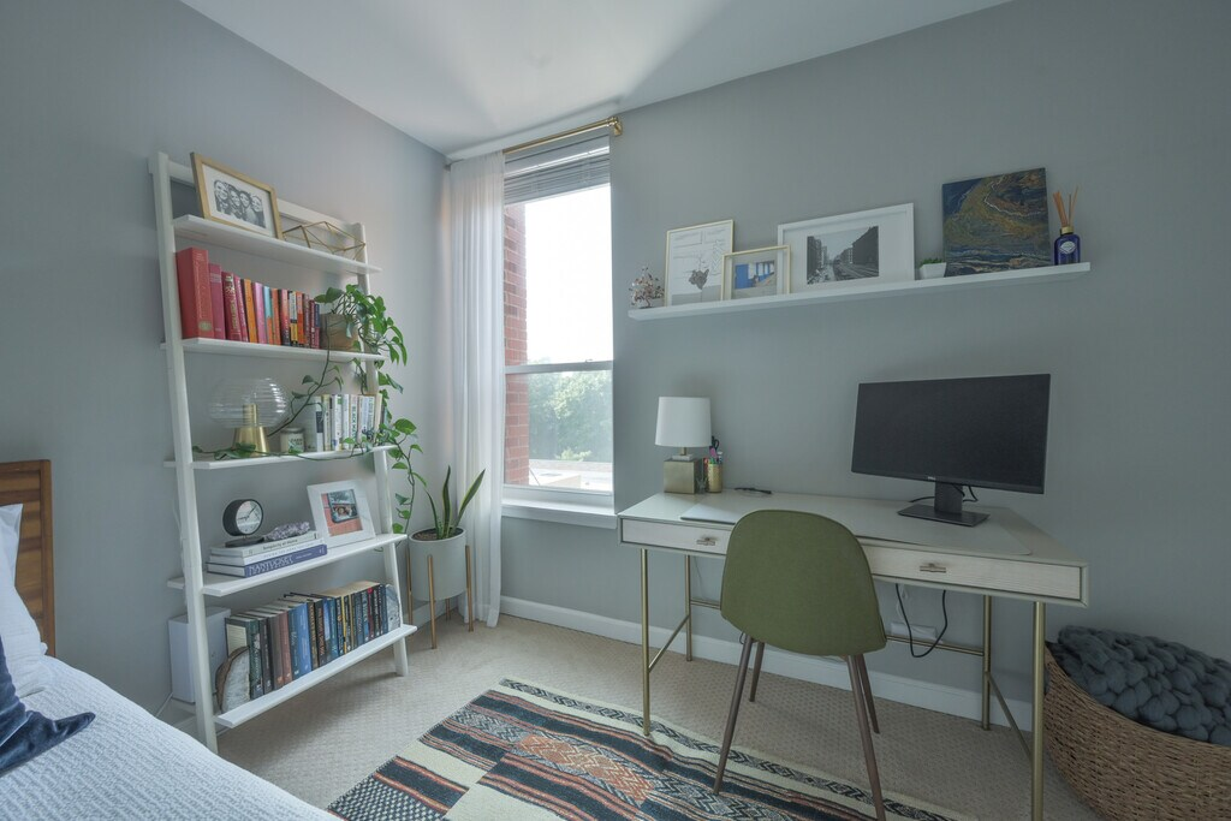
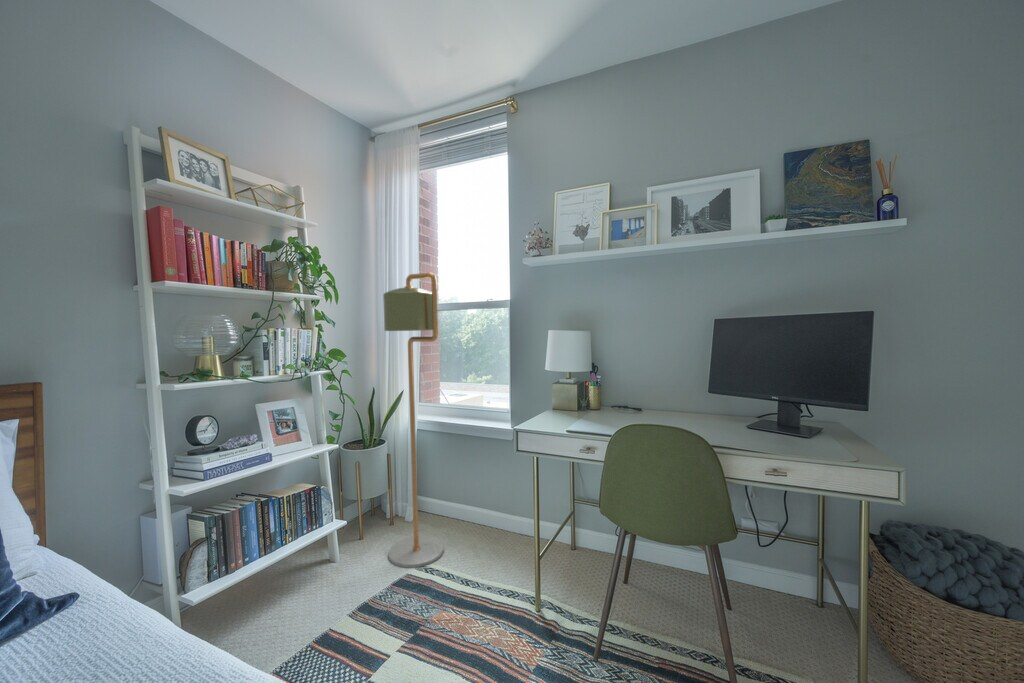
+ floor lamp [382,272,445,569]
